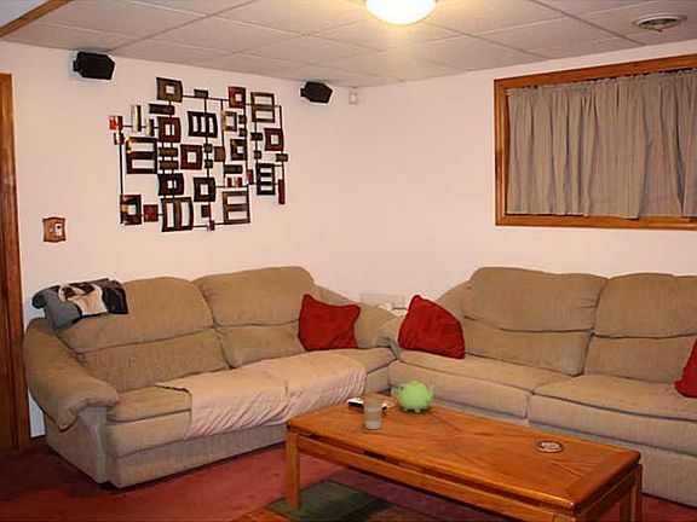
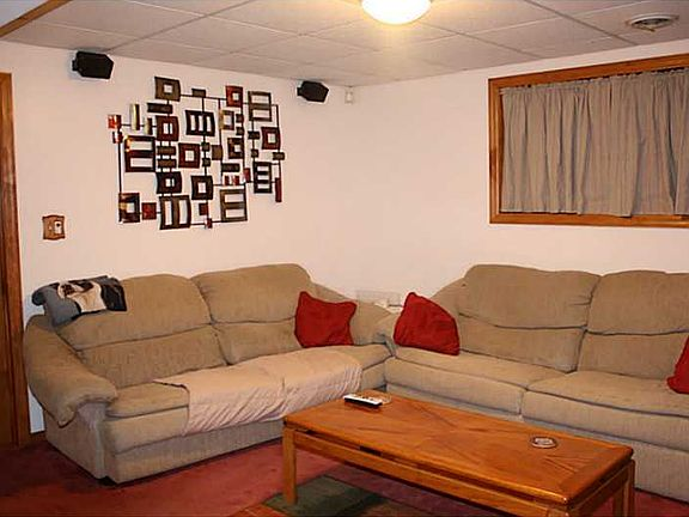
- teapot [396,379,437,413]
- coffee cup [362,395,385,430]
